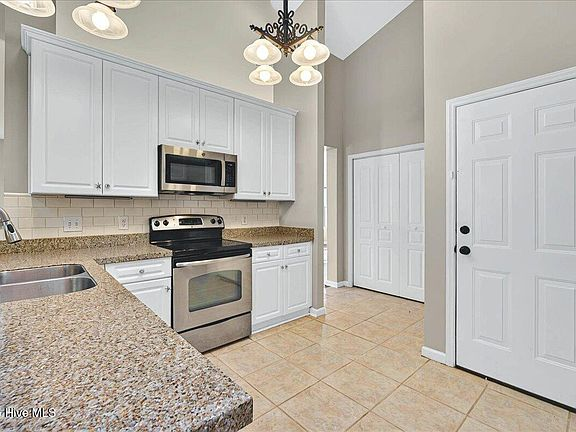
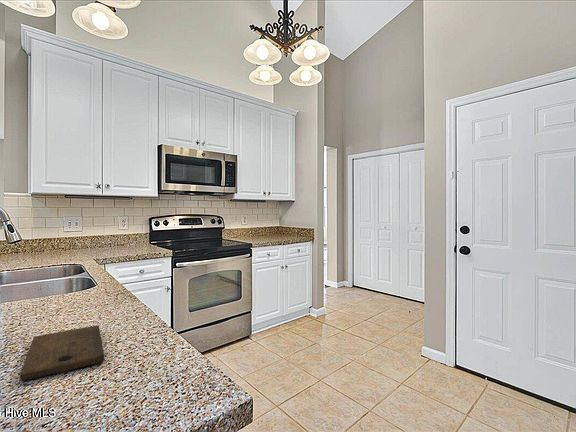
+ cutting board [19,324,105,382]
